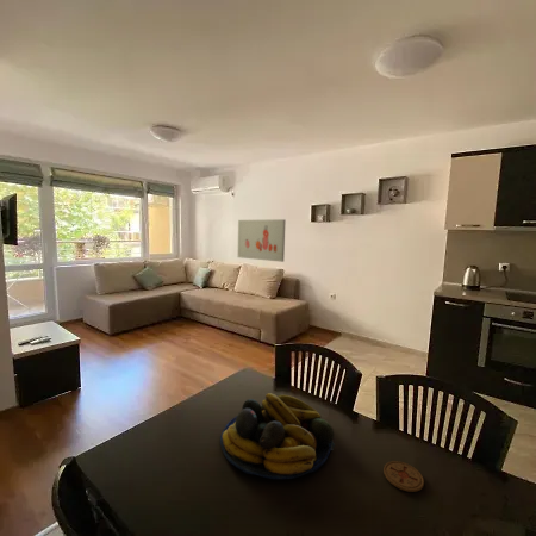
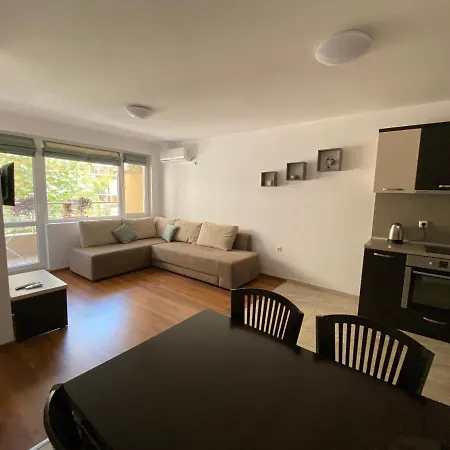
- coaster [382,460,425,493]
- wall art [237,218,287,263]
- fruit bowl [219,392,336,480]
